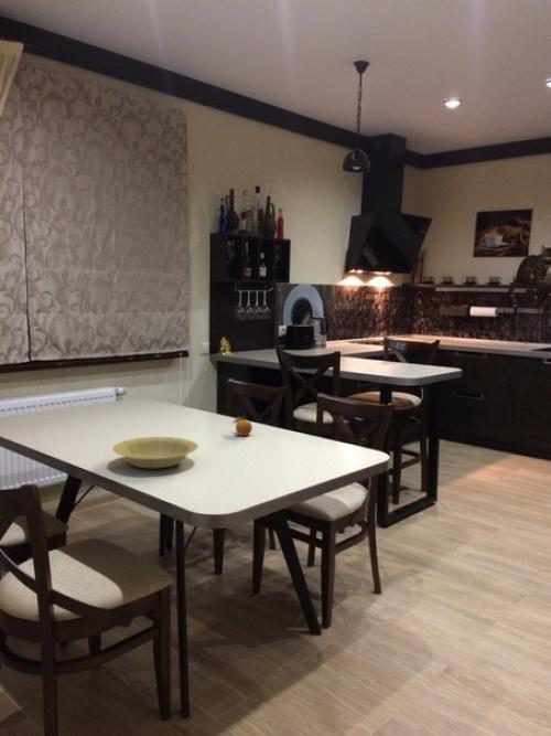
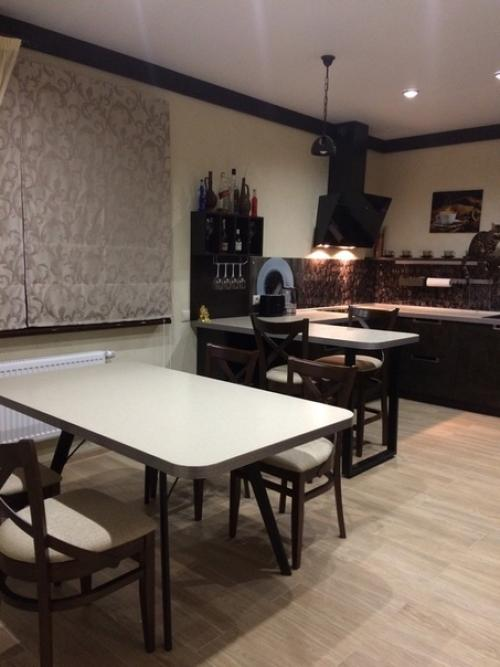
- fruit [231,413,253,437]
- bowl [111,436,199,470]
